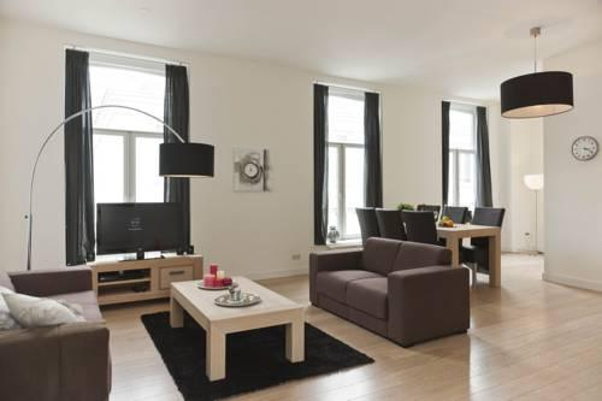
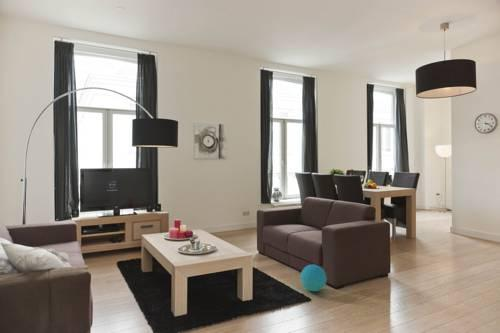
+ ball [300,264,328,293]
